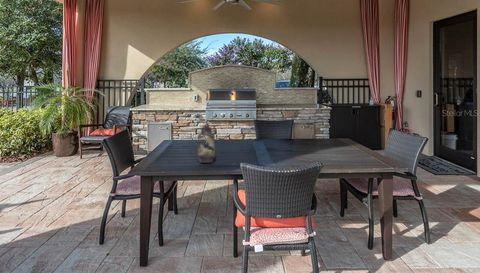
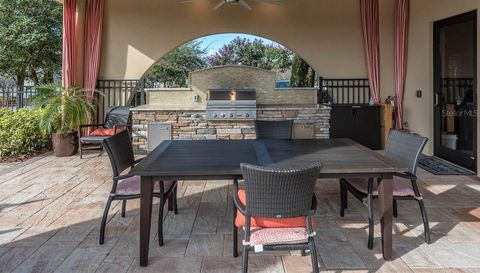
- lantern [196,109,216,164]
